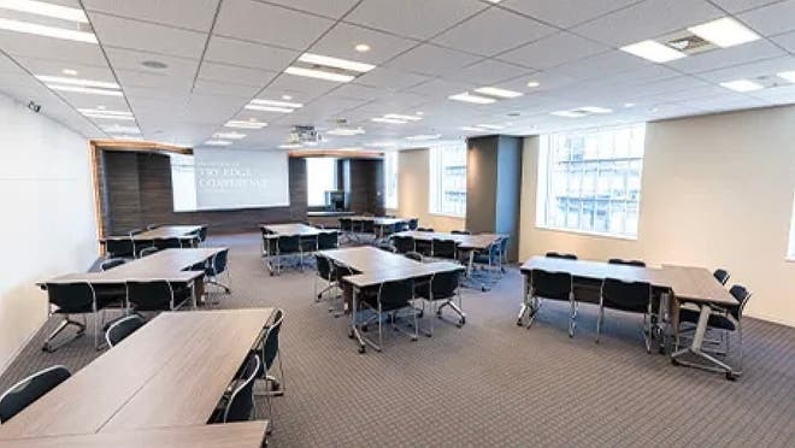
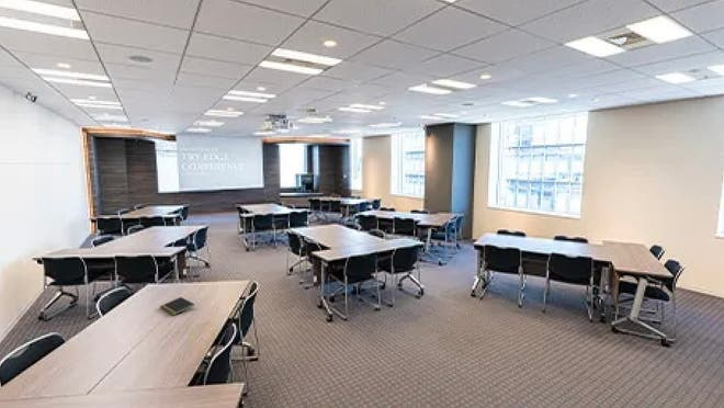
+ notepad [159,296,195,317]
